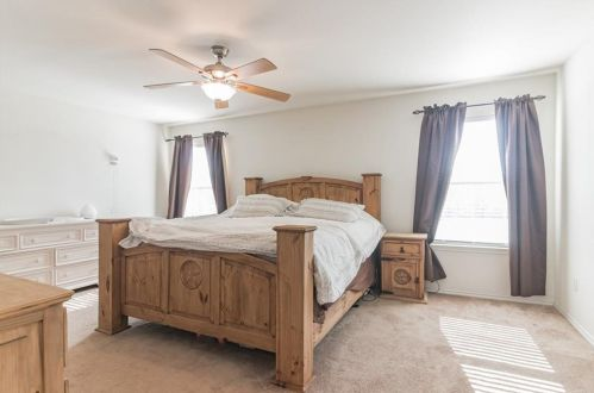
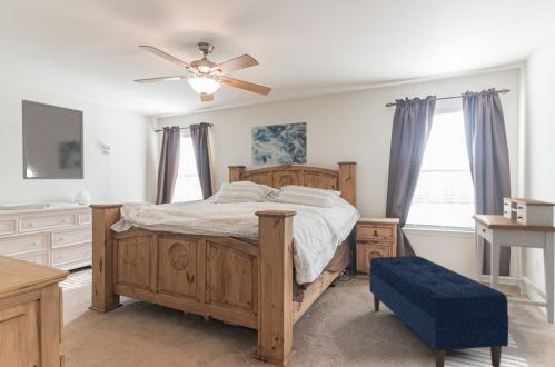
+ home mirror [21,99,85,180]
+ wall art [250,121,308,167]
+ desk [470,197,555,325]
+ bench [368,255,509,367]
